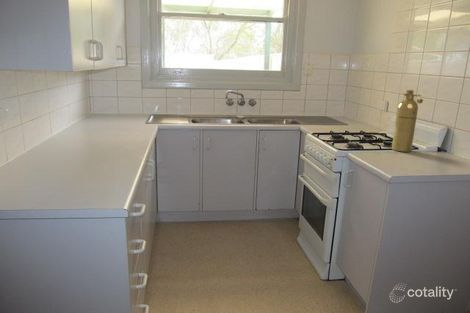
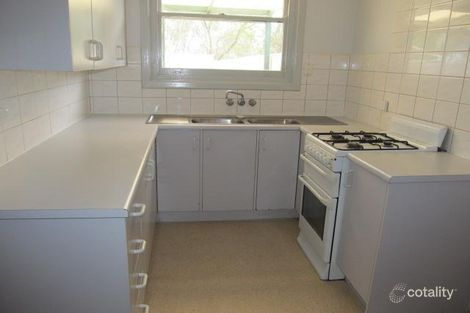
- spray bottle [391,89,424,153]
